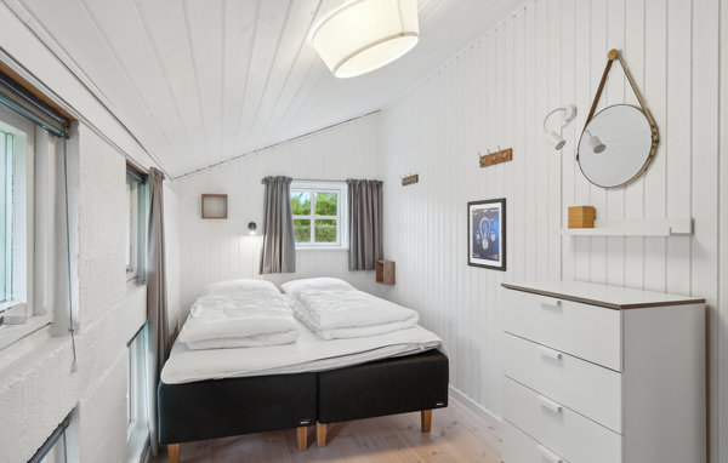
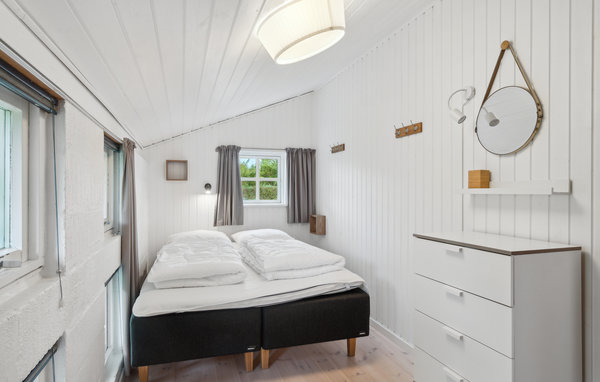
- wall art [466,196,508,273]
